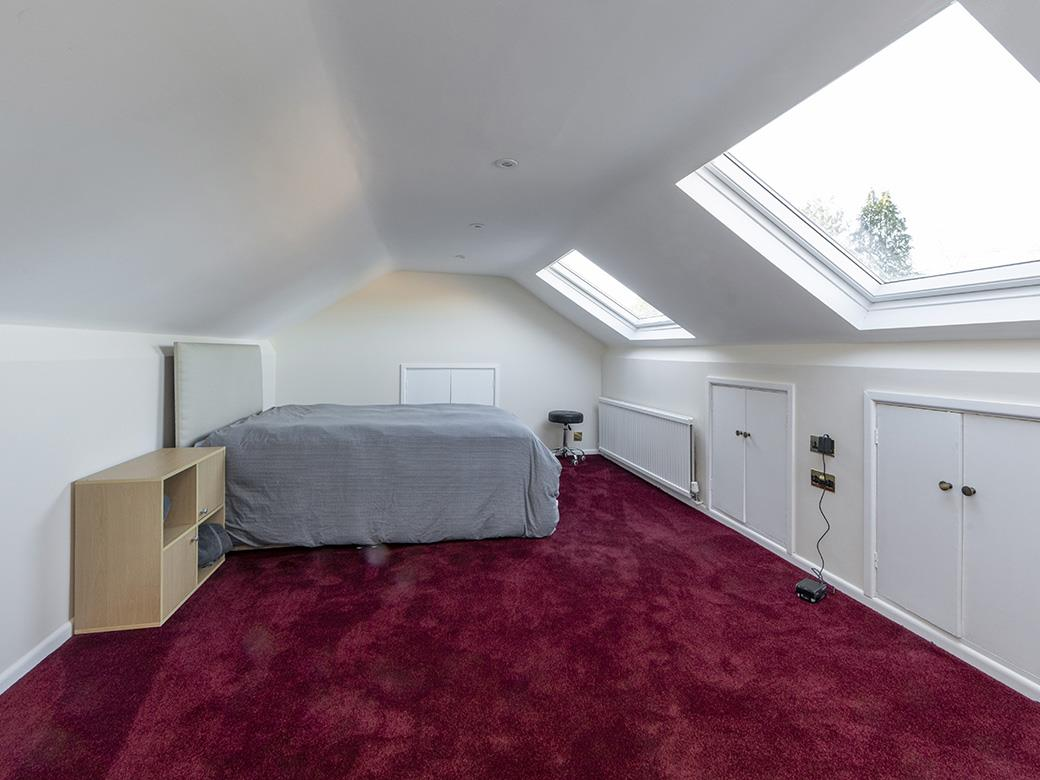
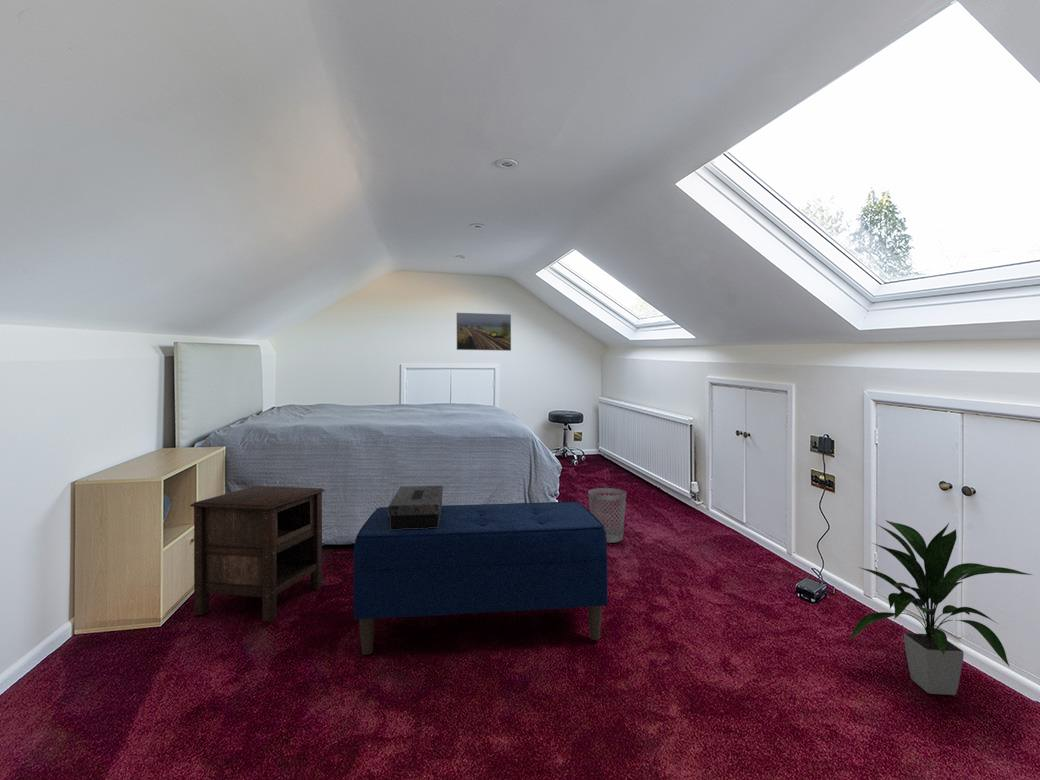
+ bench [352,501,609,656]
+ wastebasket [587,487,627,544]
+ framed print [455,312,512,352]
+ nightstand [189,485,326,622]
+ decorative box [387,485,444,530]
+ indoor plant [848,519,1033,696]
